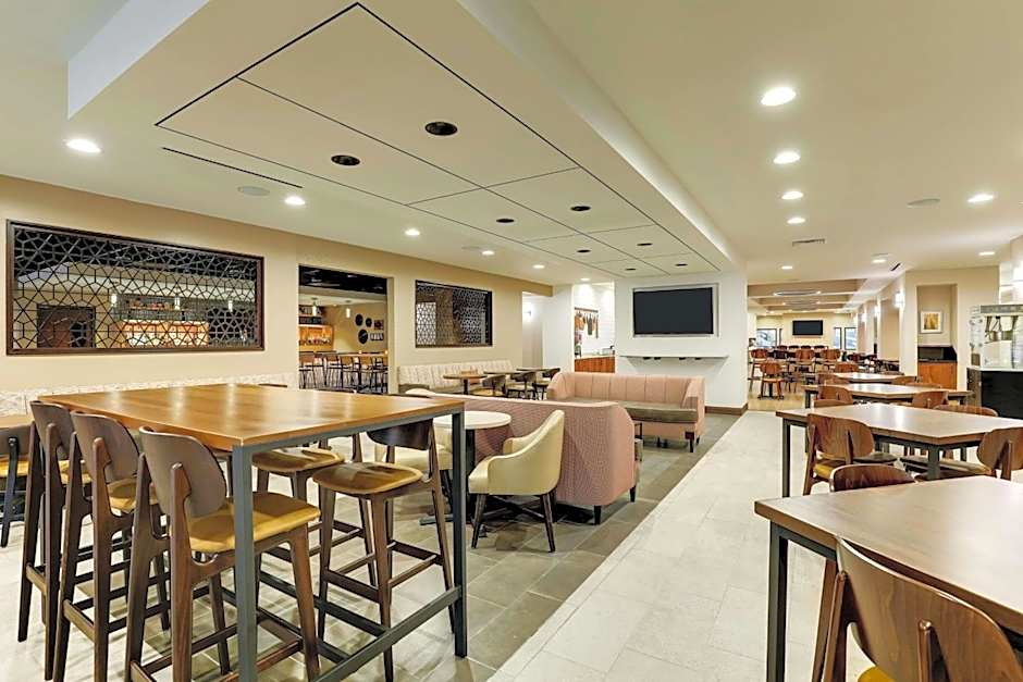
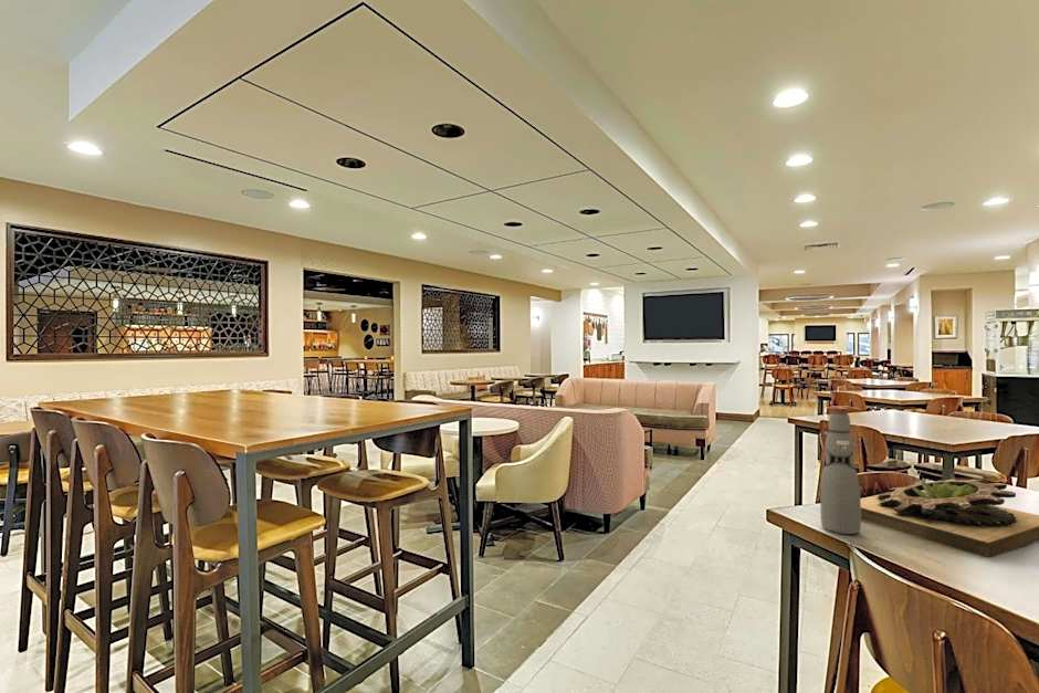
+ bottle [819,406,862,535]
+ succulent planter [860,477,1039,558]
